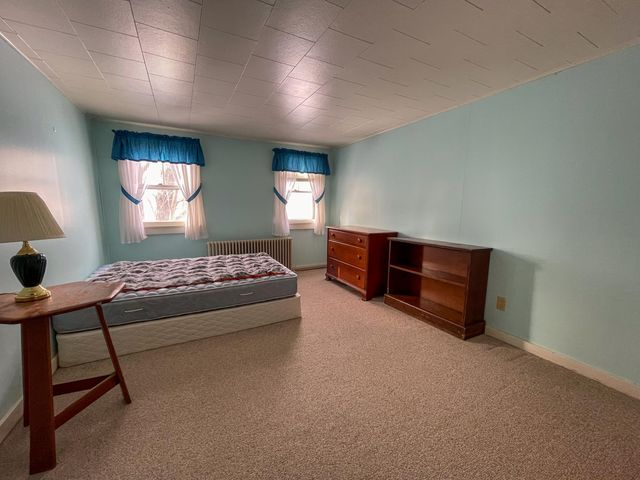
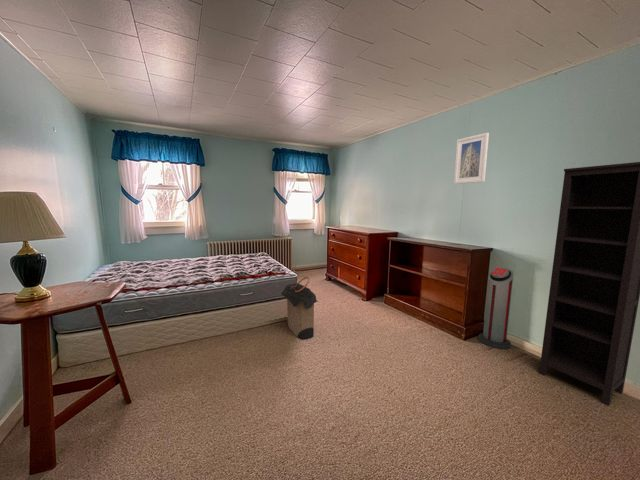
+ laundry hamper [281,276,319,340]
+ bookcase [538,161,640,407]
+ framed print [453,132,490,185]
+ air purifier [477,267,515,350]
